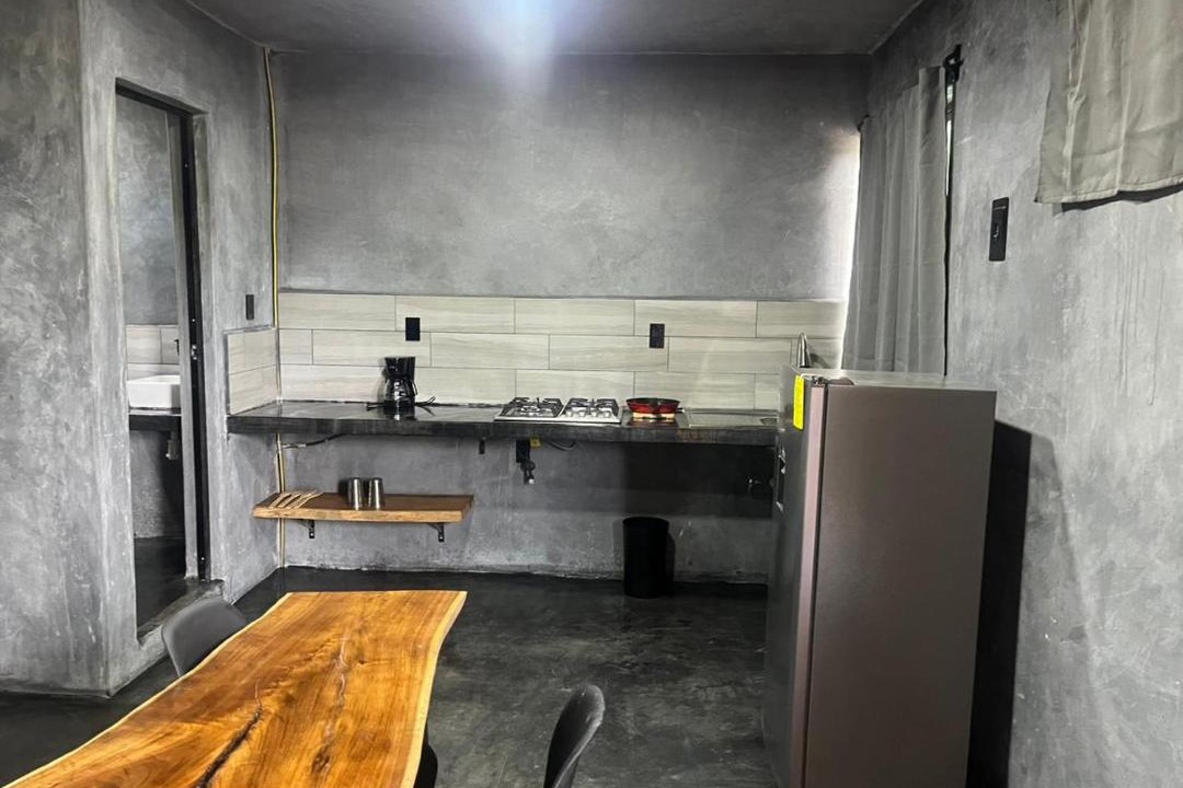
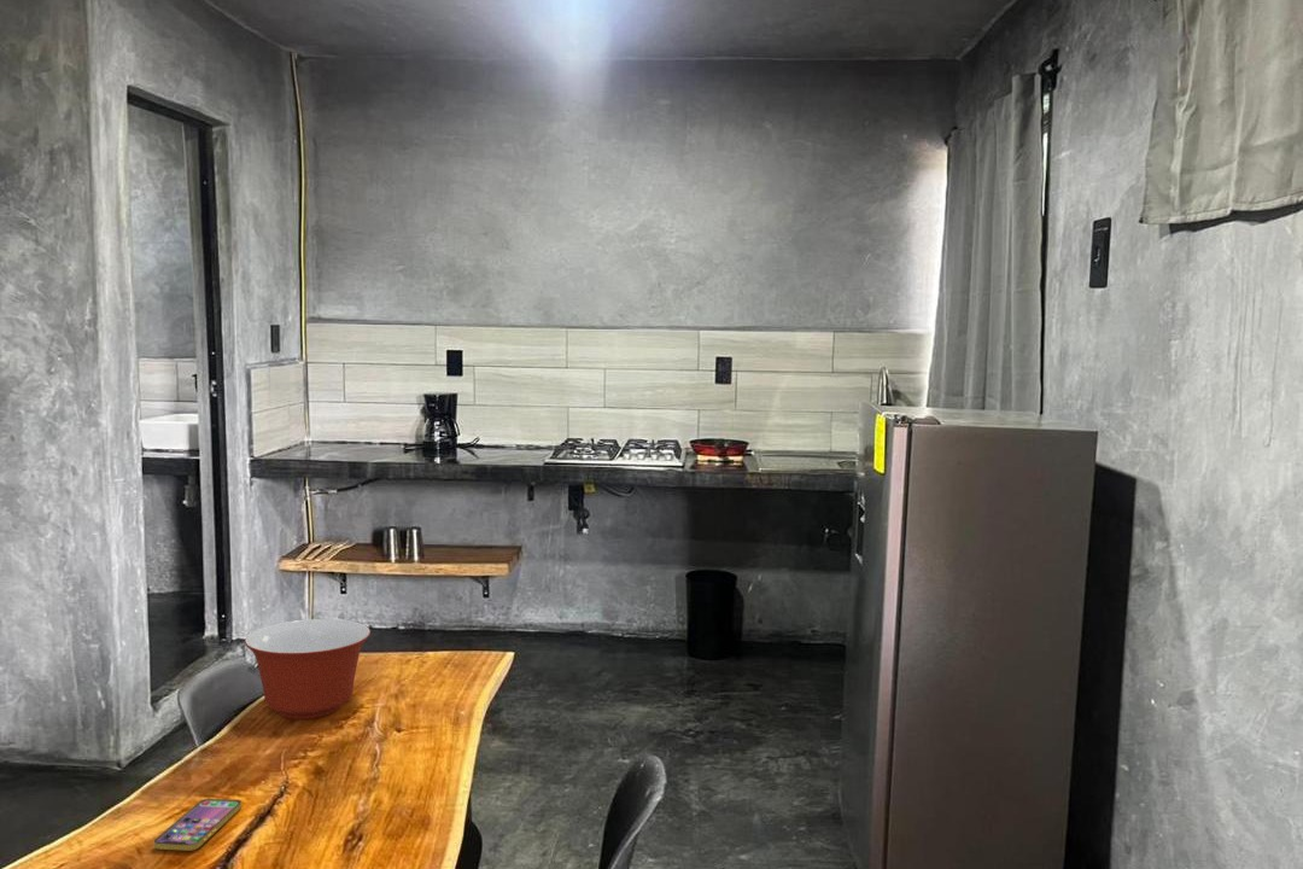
+ mixing bowl [244,618,372,721]
+ smartphone [152,798,243,852]
